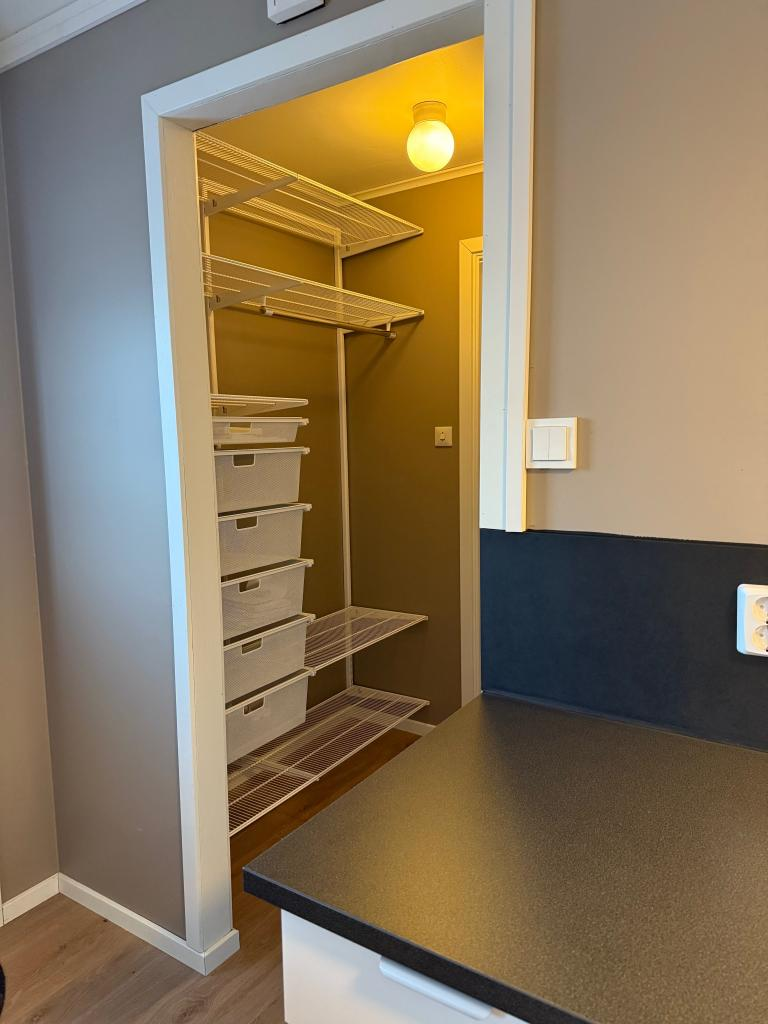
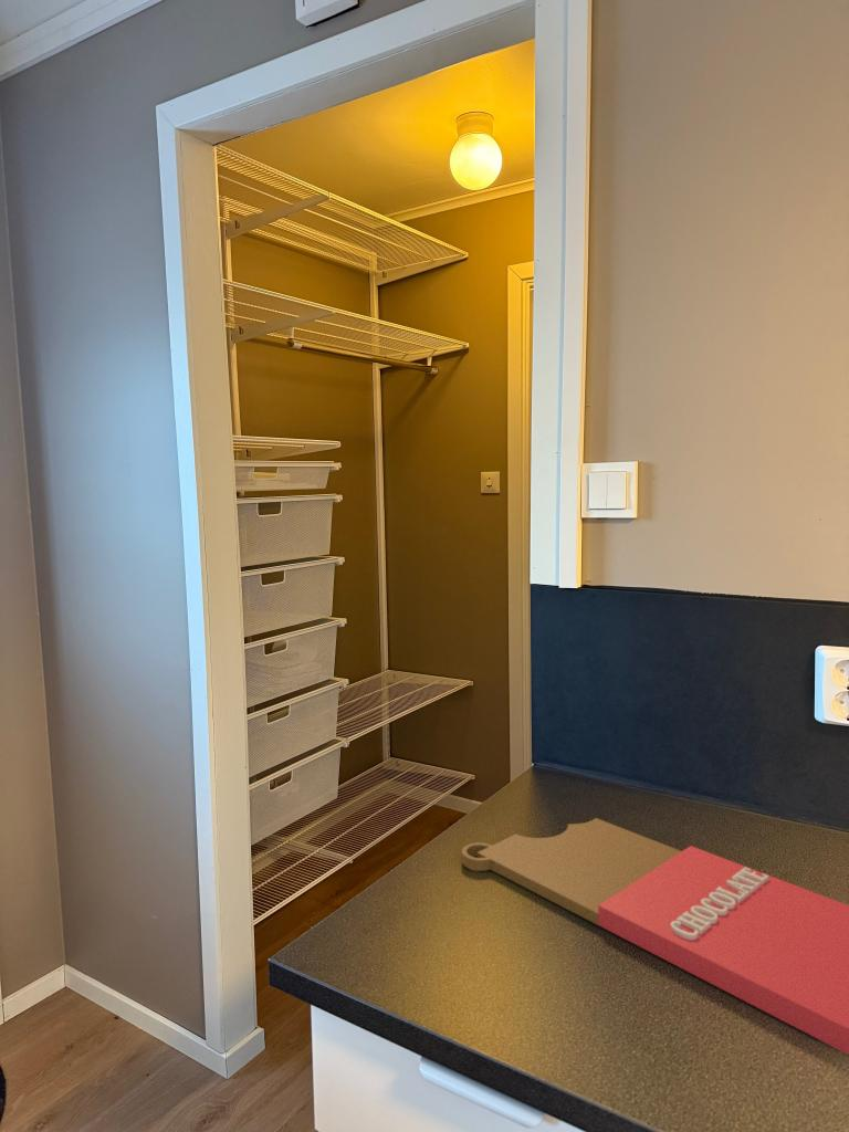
+ cutting board [461,817,849,1056]
